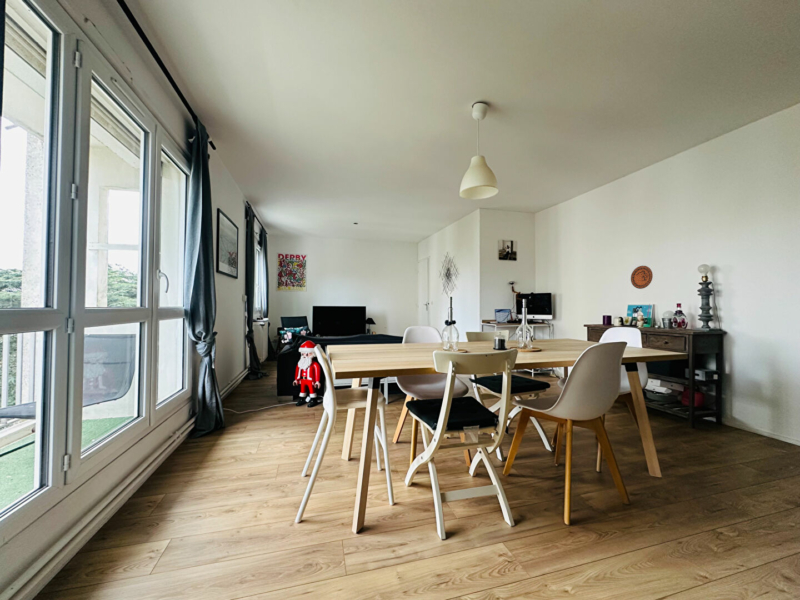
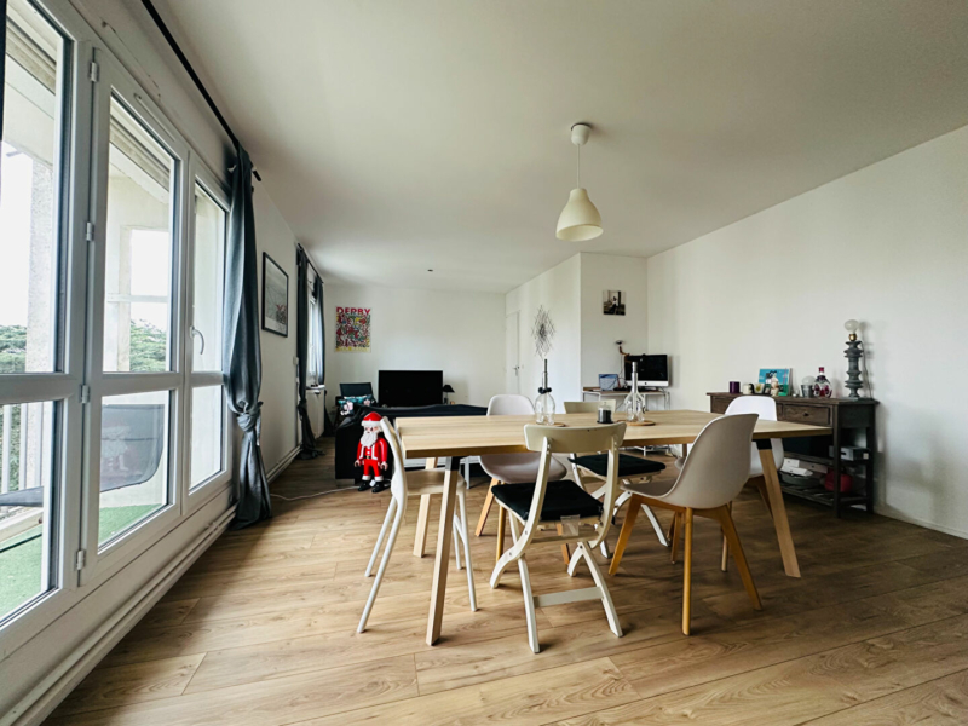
- decorative plate [630,265,654,290]
